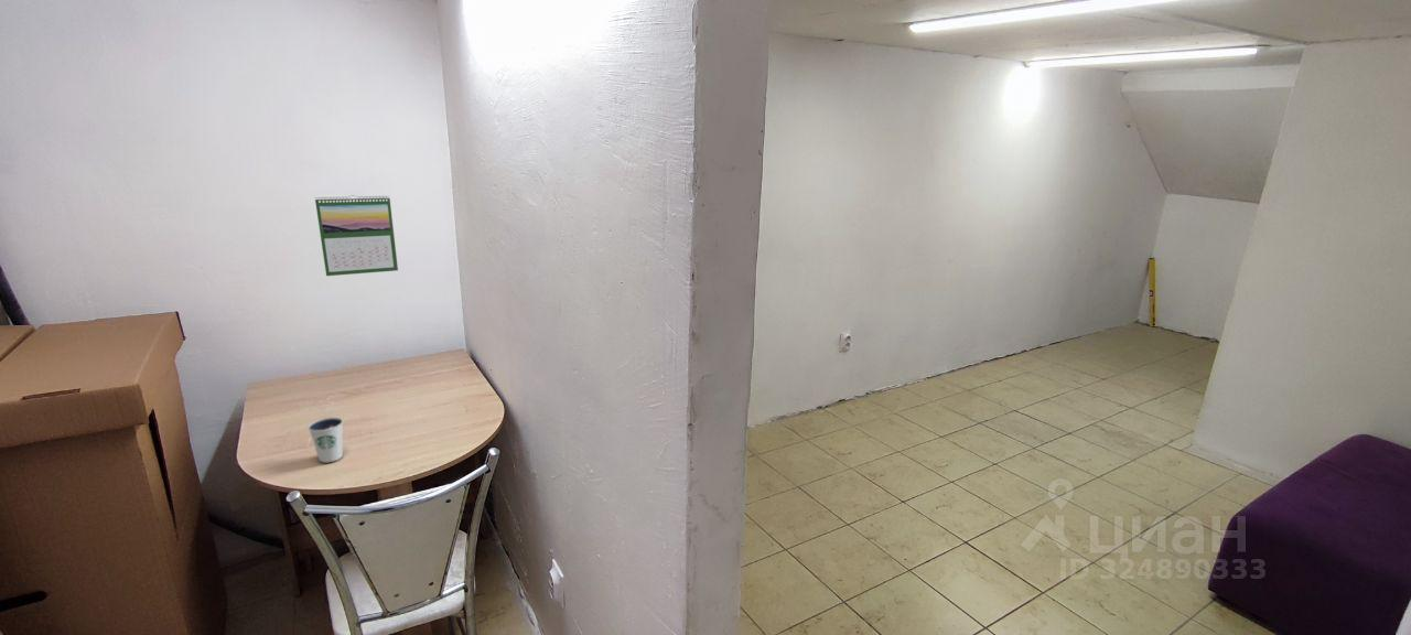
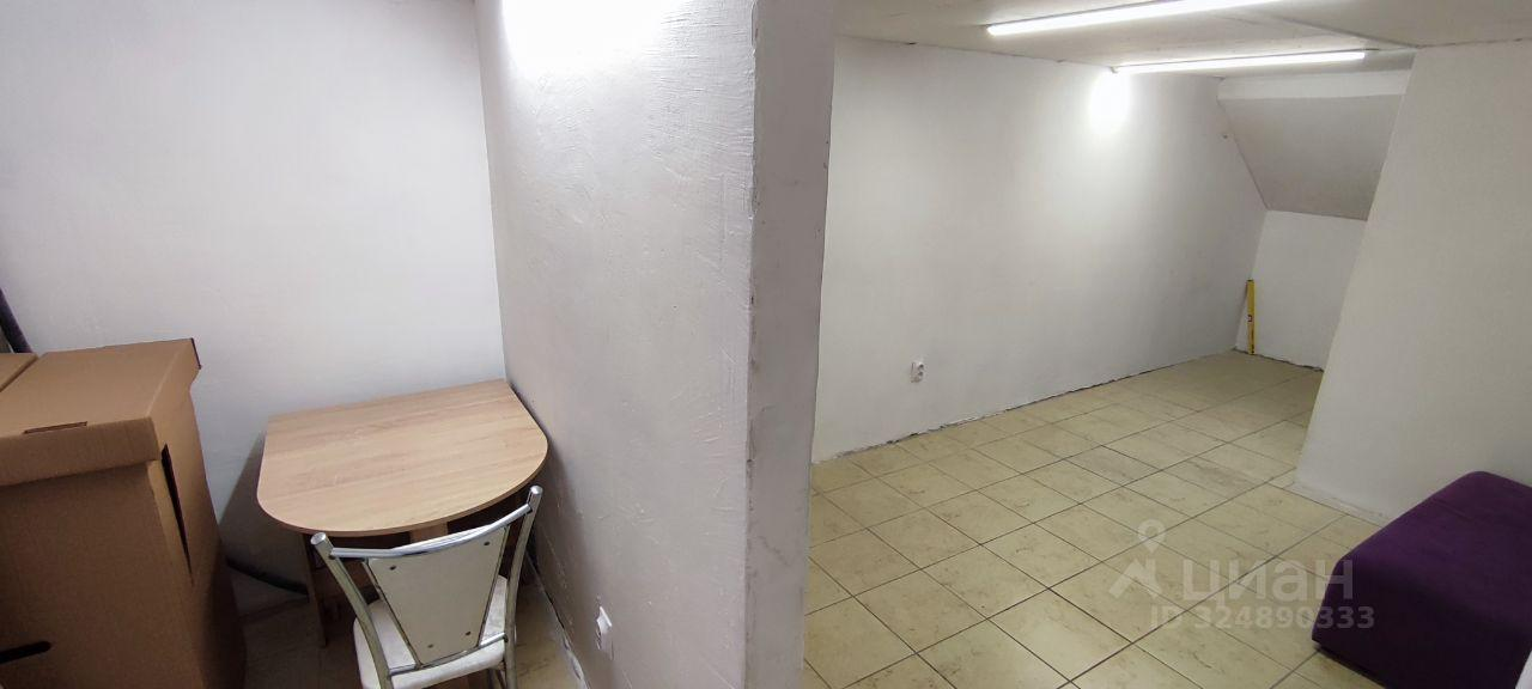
- dixie cup [308,417,344,463]
- calendar [314,194,399,277]
